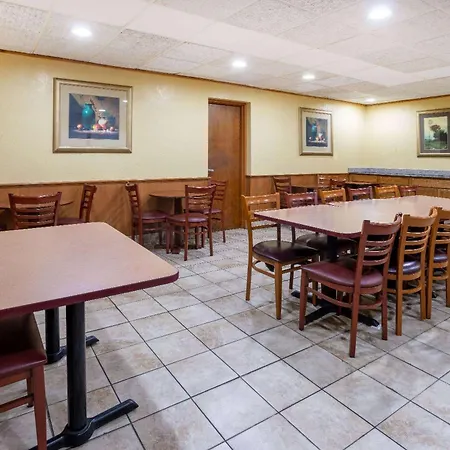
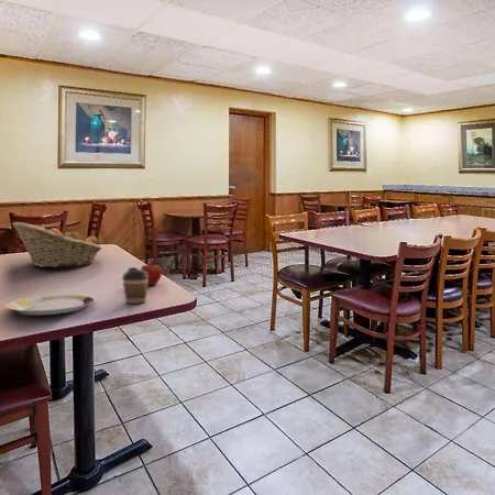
+ fruit basket [11,221,102,268]
+ plate [4,294,97,316]
+ coffee cup [121,266,148,305]
+ apple [140,258,163,286]
